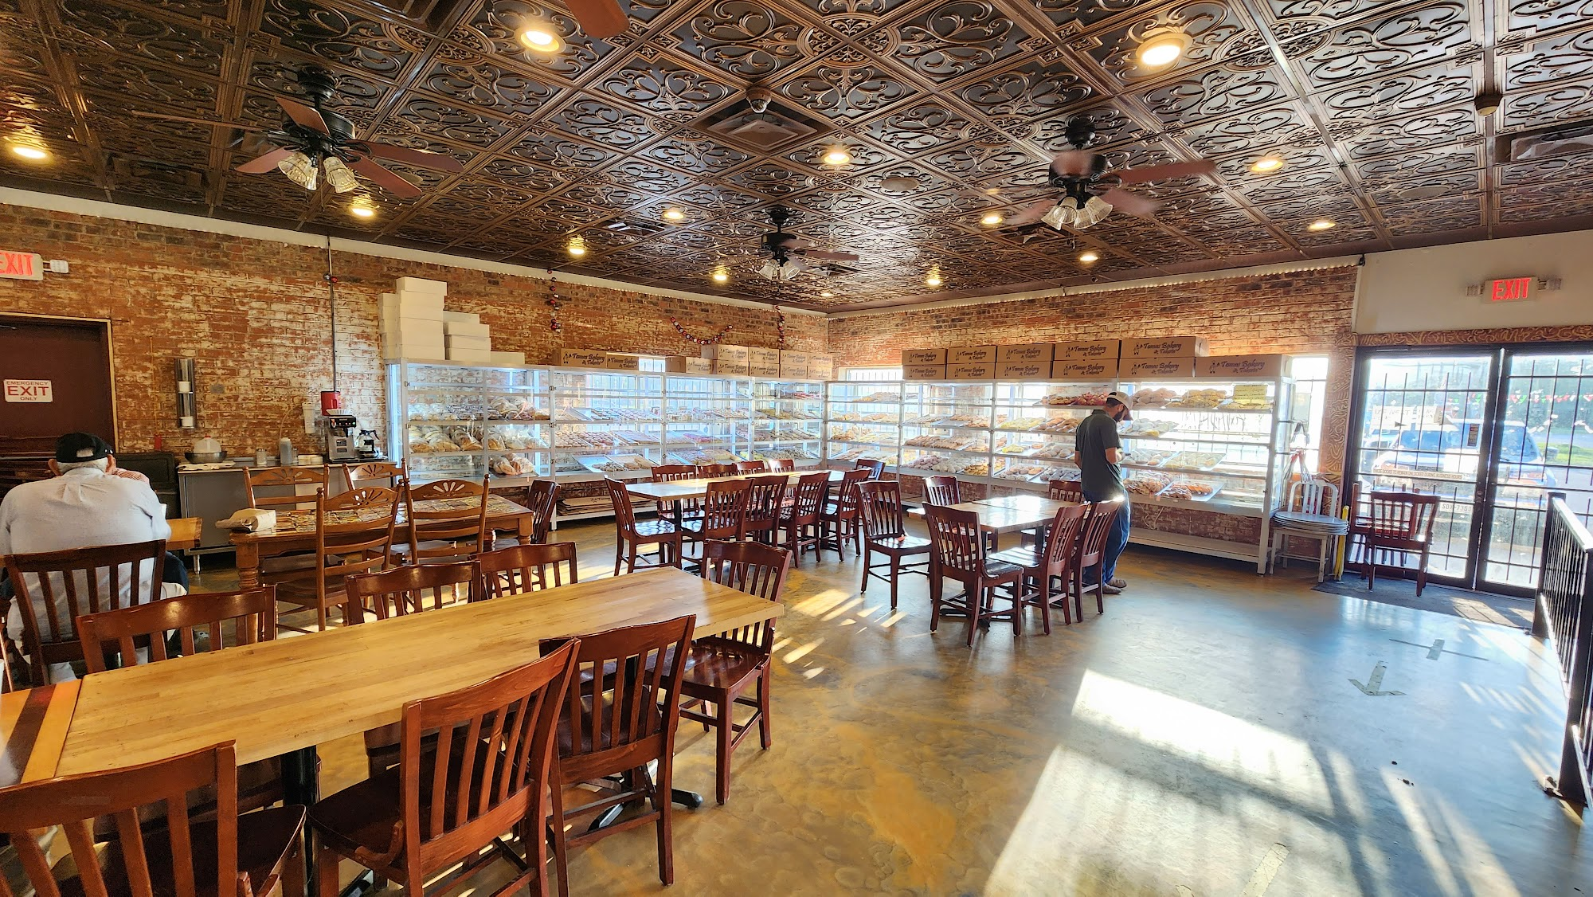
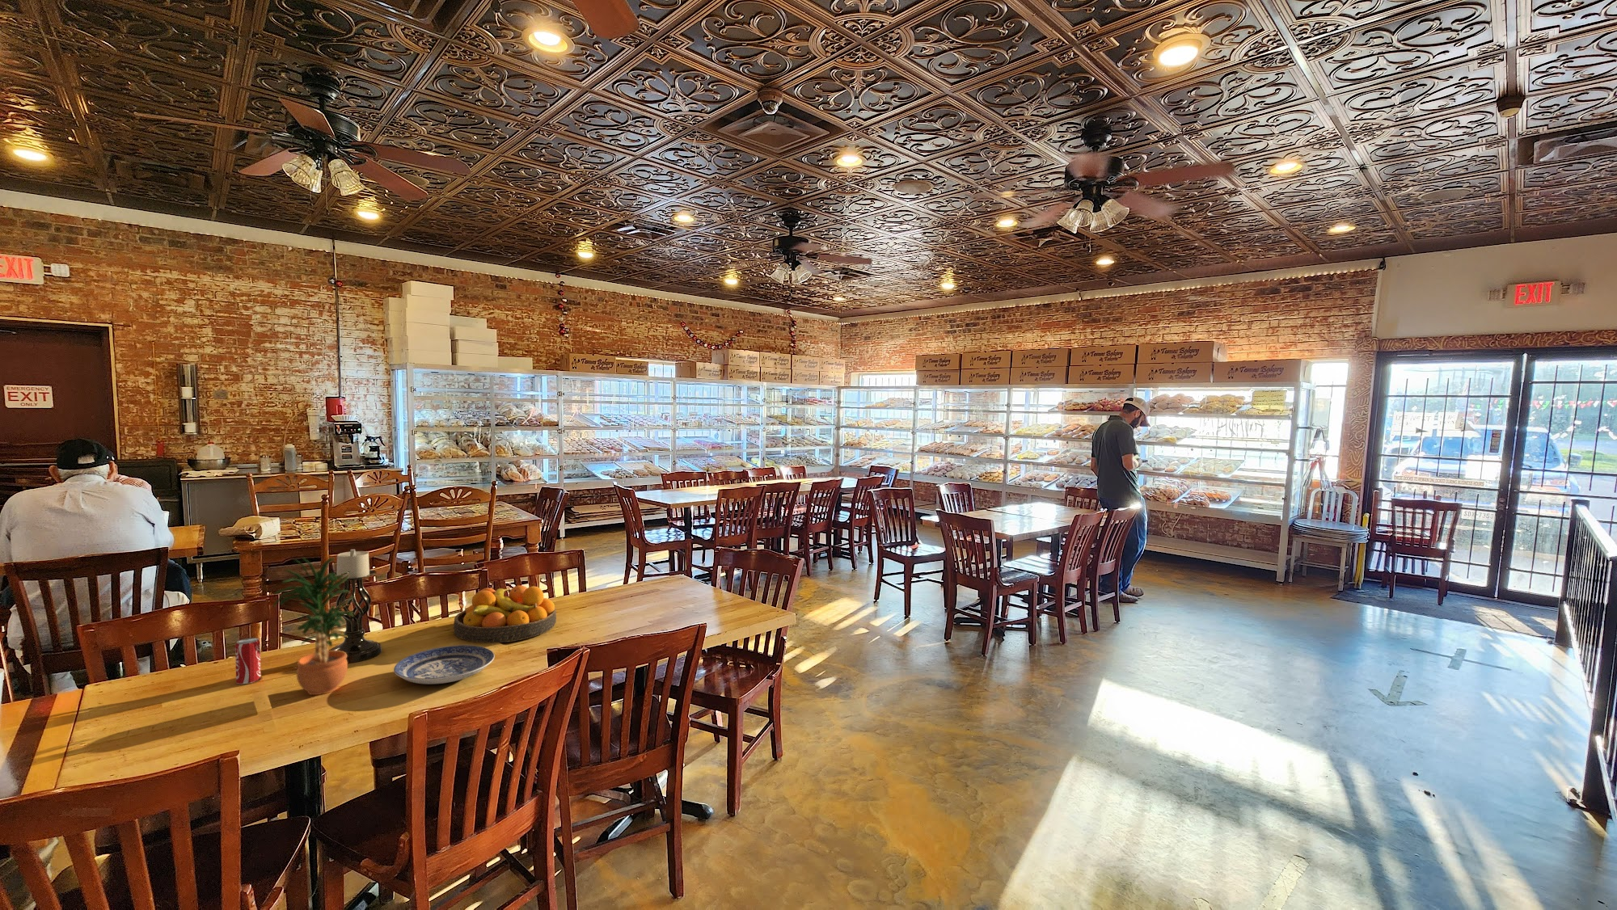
+ beverage can [234,637,262,685]
+ candle holder [329,548,382,665]
+ plate [393,645,495,685]
+ potted plant [272,556,354,696]
+ fruit bowl [453,585,558,644]
